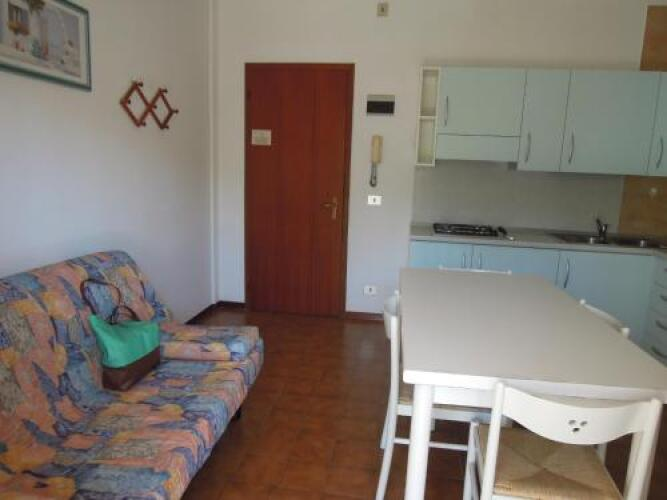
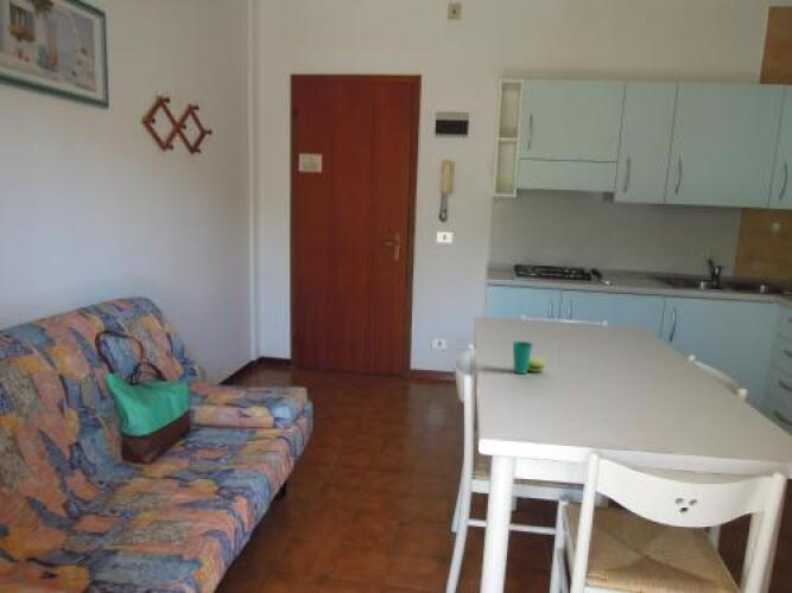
+ cup [512,340,547,375]
